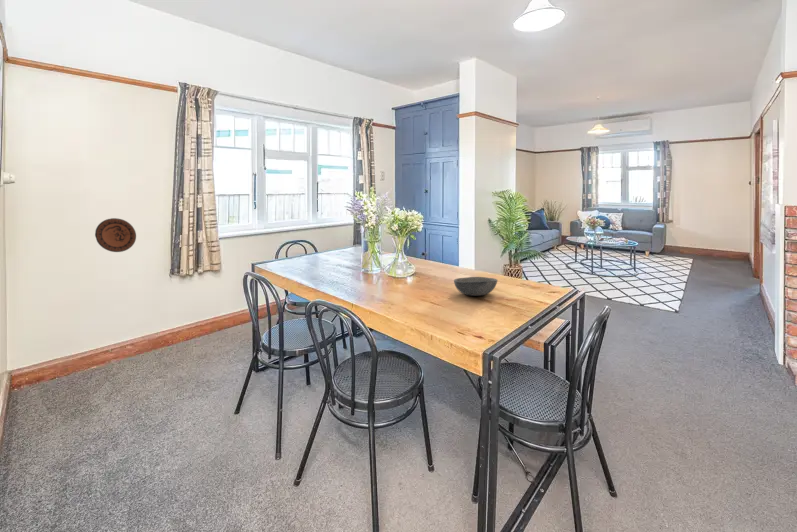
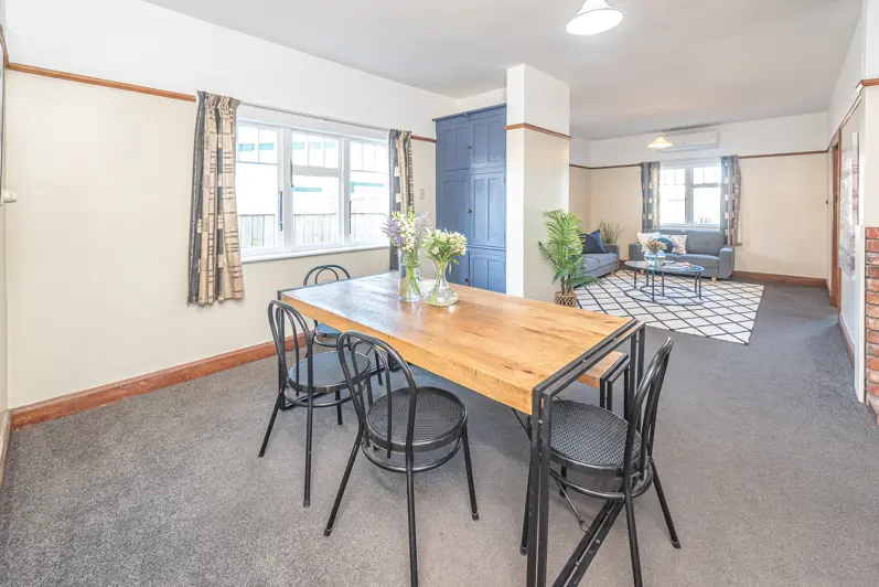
- decorative plate [94,217,137,253]
- bowl [453,276,499,297]
